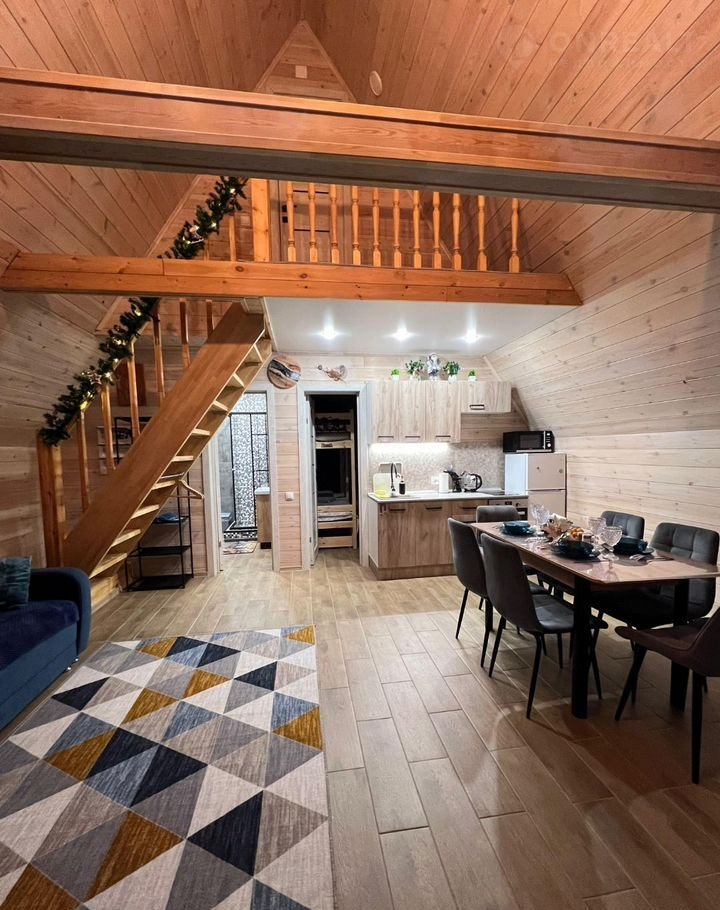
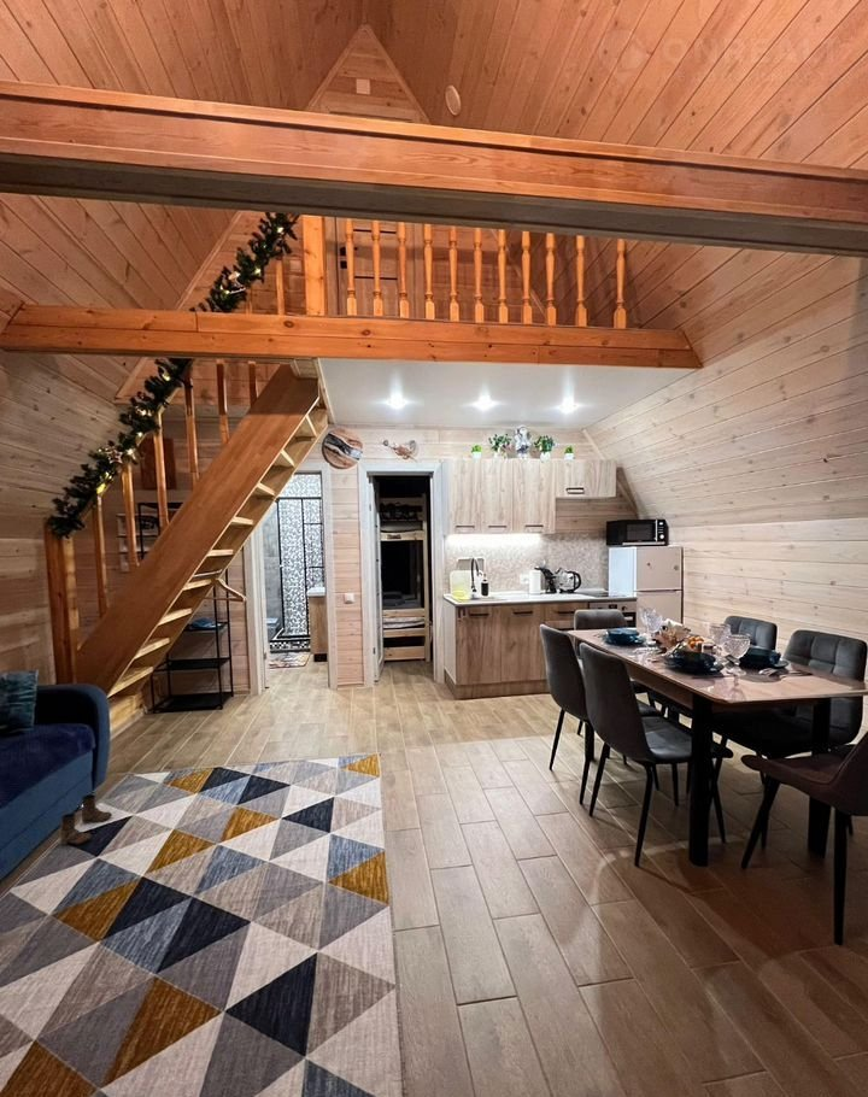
+ boots [59,792,113,845]
